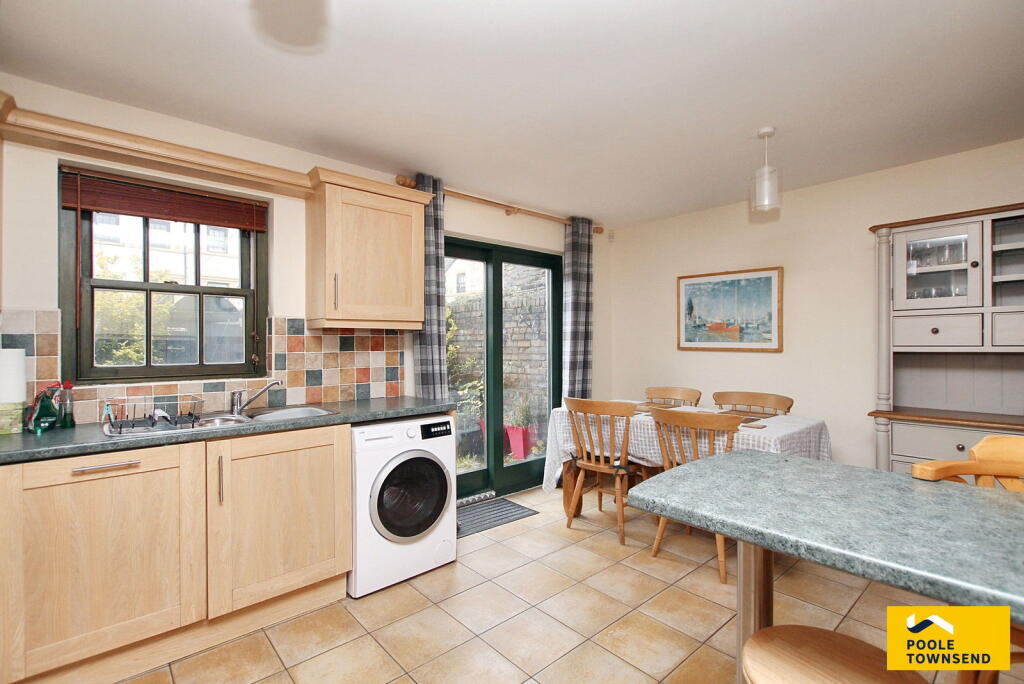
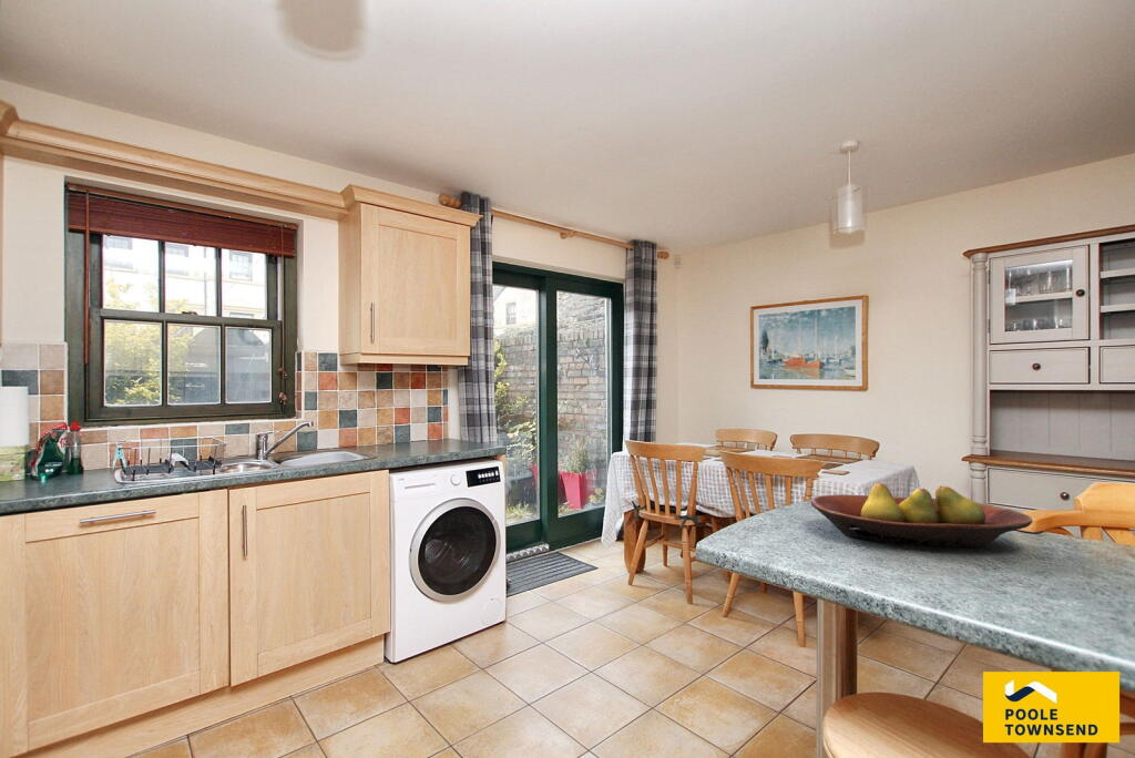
+ fruit bowl [810,482,1033,549]
